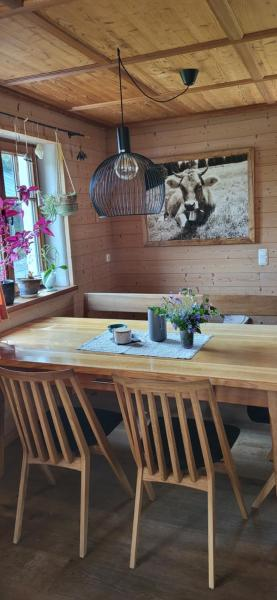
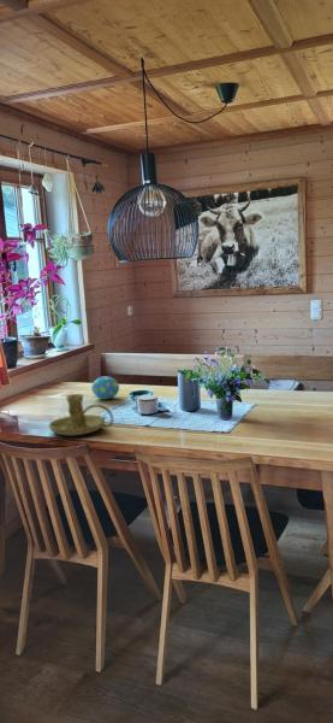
+ candle holder [48,393,114,436]
+ decorative egg [90,375,120,400]
